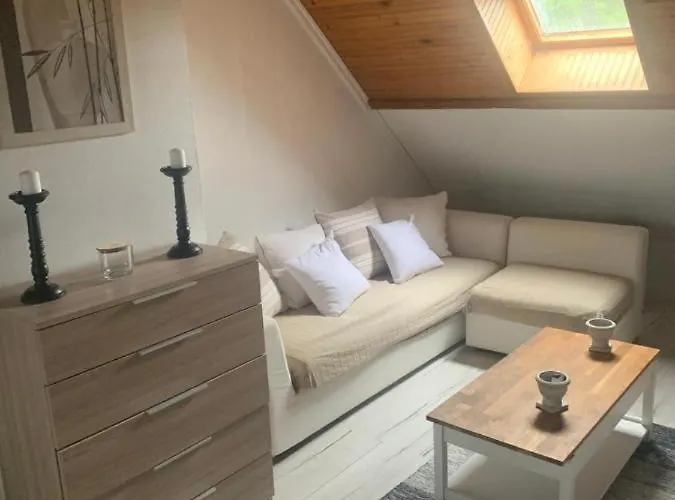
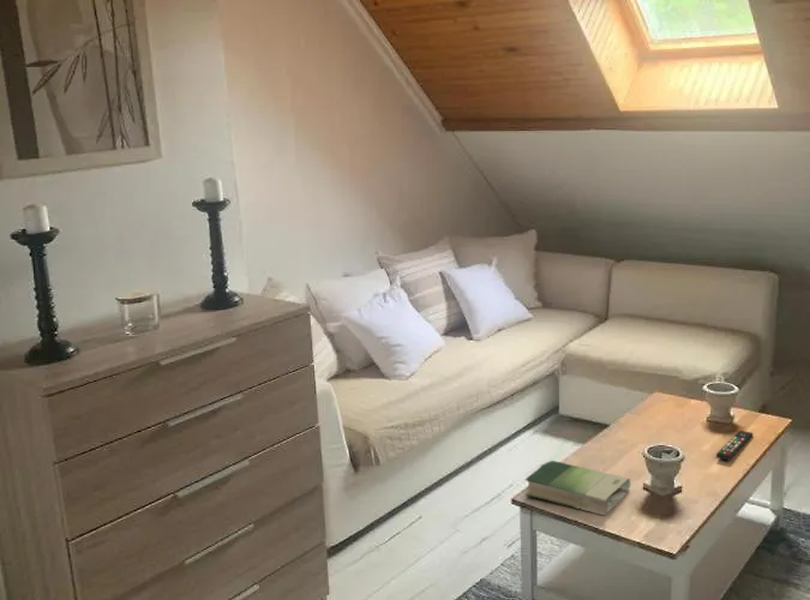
+ remote control [715,430,754,461]
+ book [524,460,631,516]
